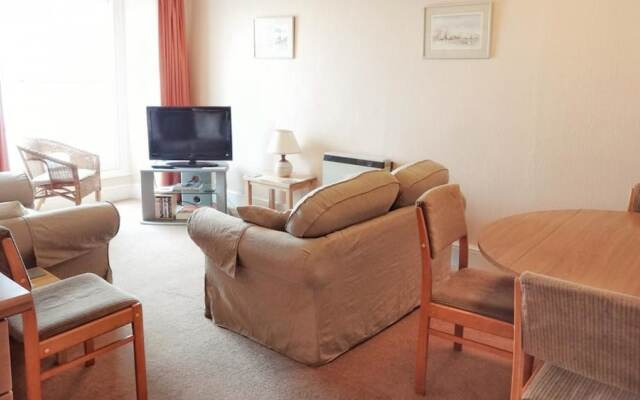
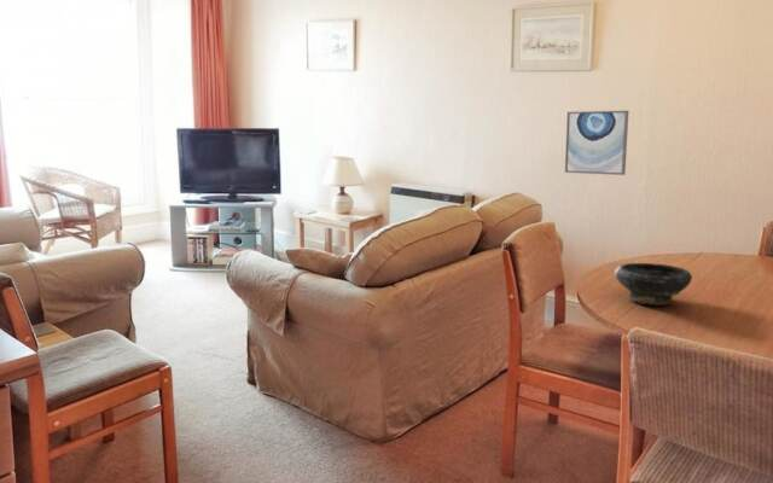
+ wall art [564,110,629,176]
+ bowl [614,262,693,307]
